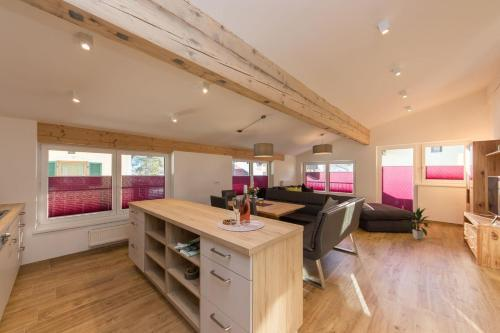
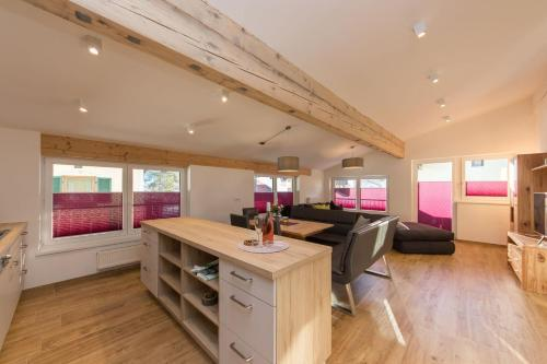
- indoor plant [402,207,431,240]
